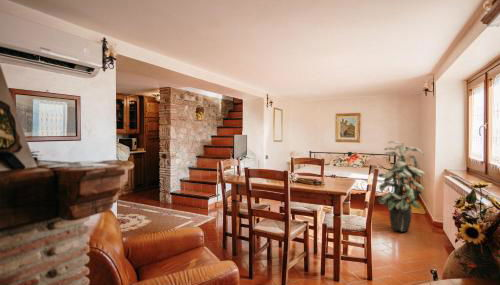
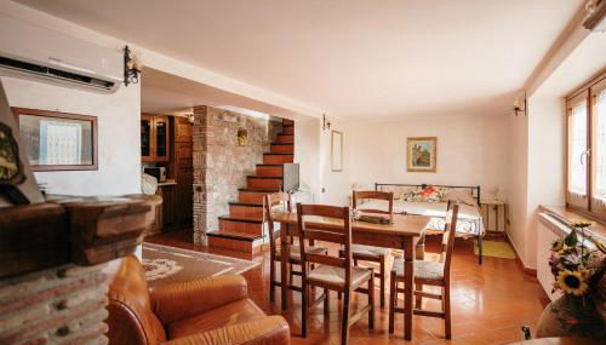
- indoor plant [377,140,426,233]
